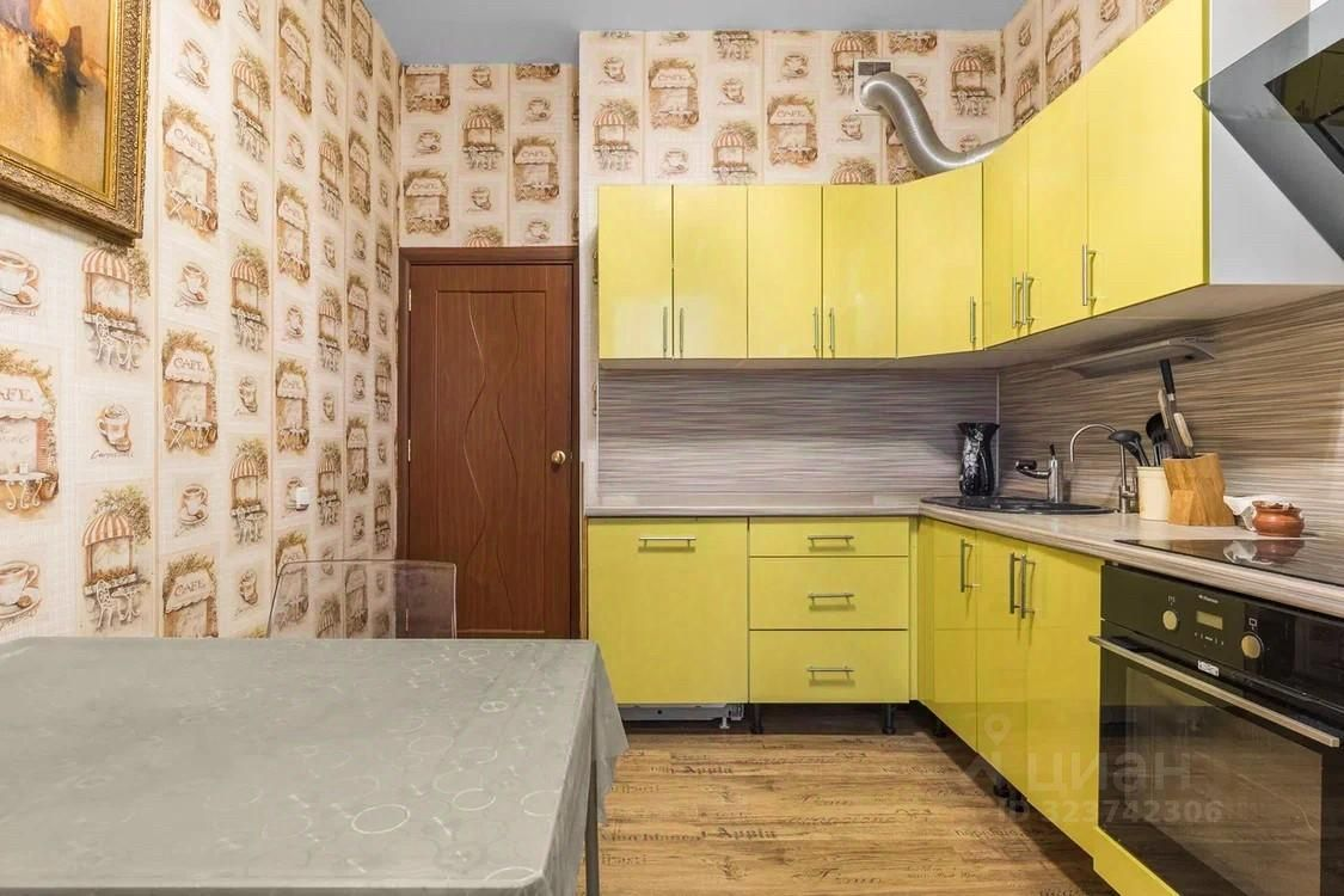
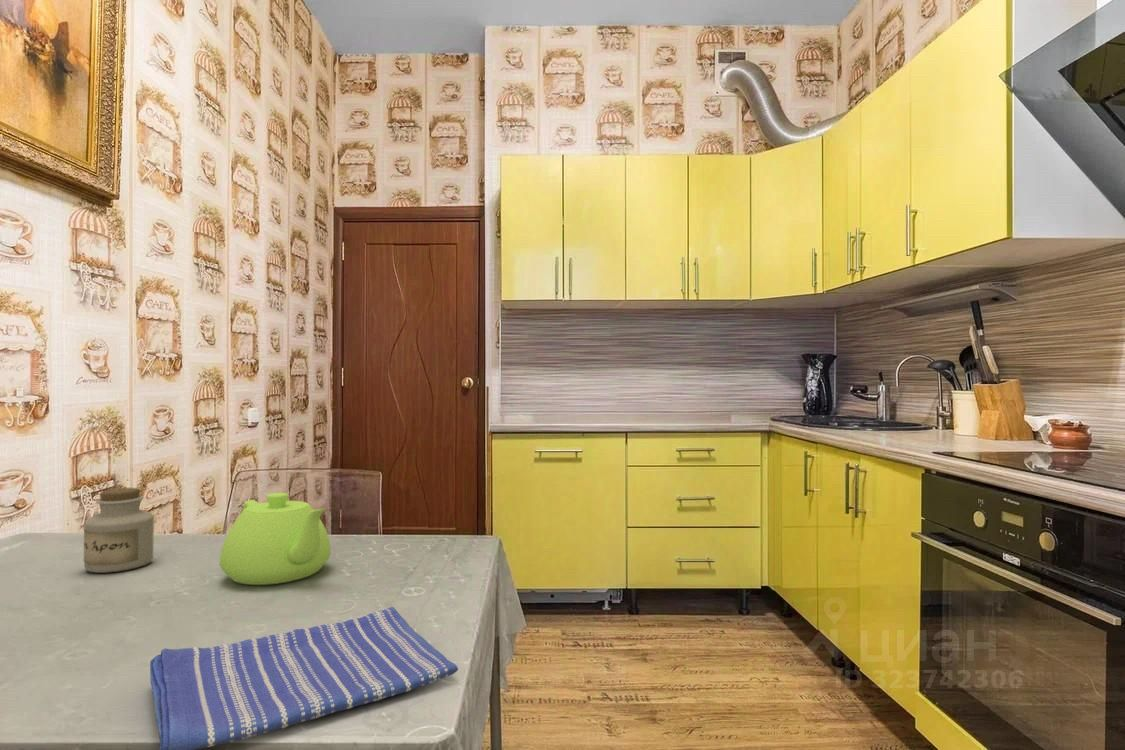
+ jar [83,487,155,574]
+ teapot [219,492,332,586]
+ dish towel [149,606,459,750]
